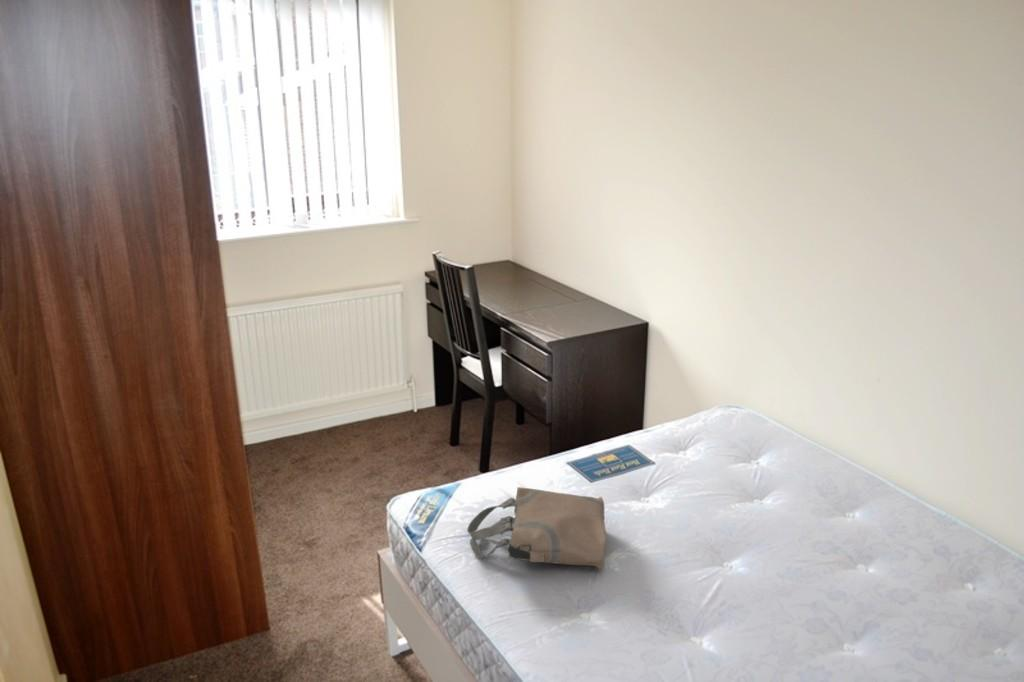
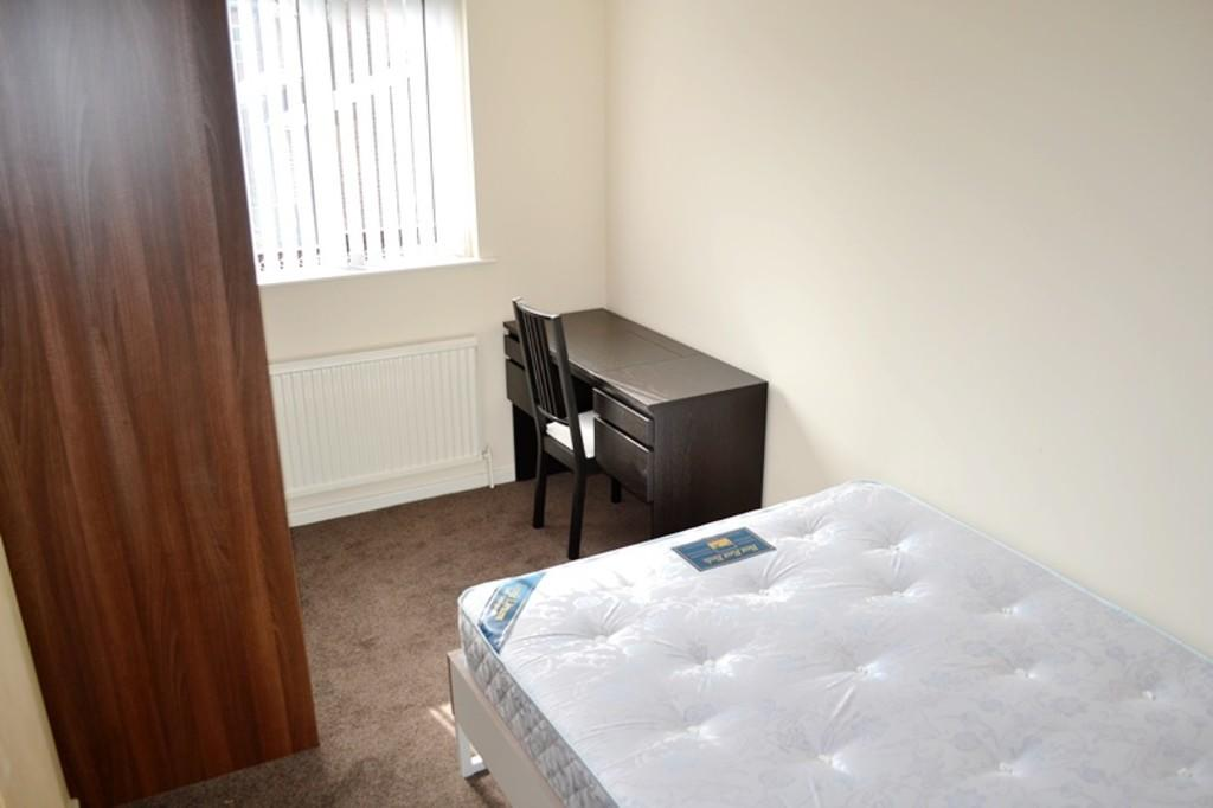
- tote bag [466,486,608,572]
